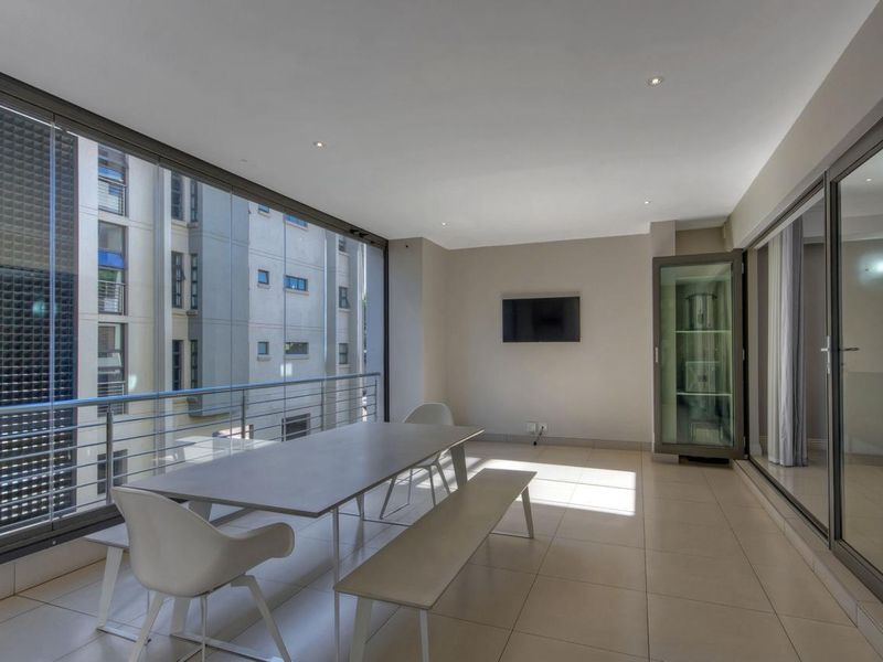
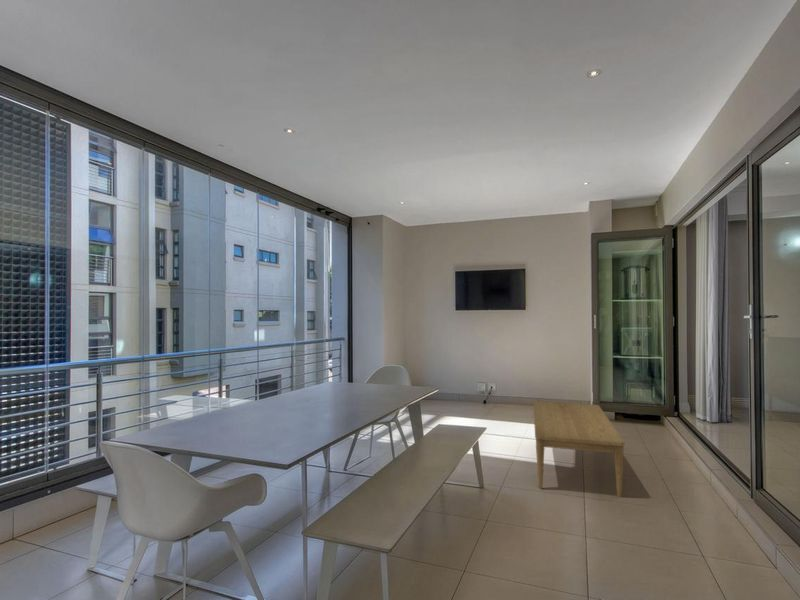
+ coffee table [532,400,625,498]
